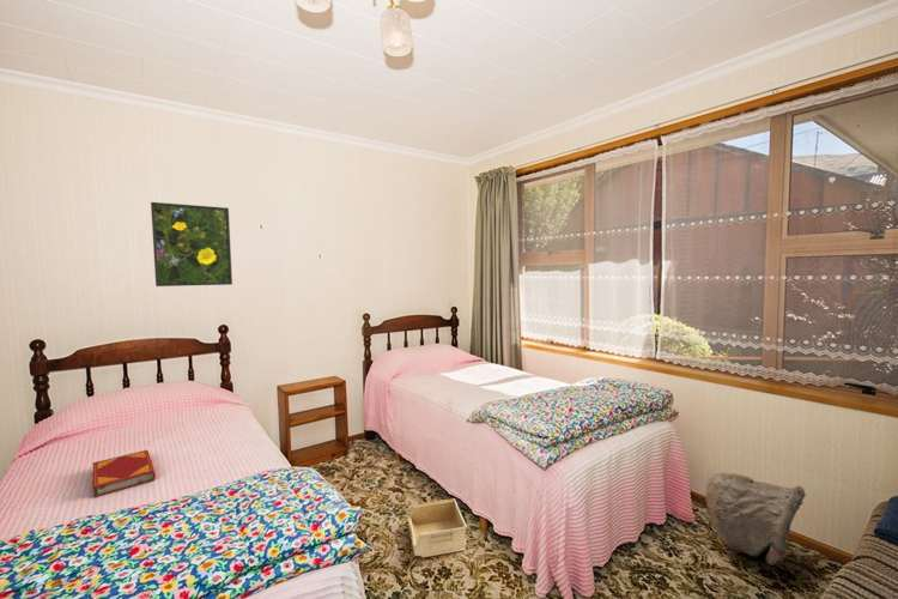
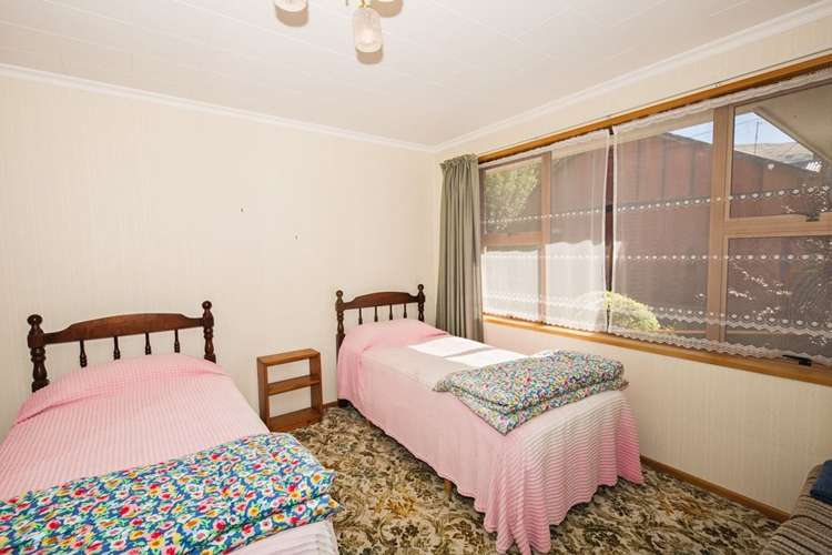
- hardback book [92,449,157,498]
- bag [704,472,807,567]
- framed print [150,201,233,288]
- storage bin [407,497,468,558]
